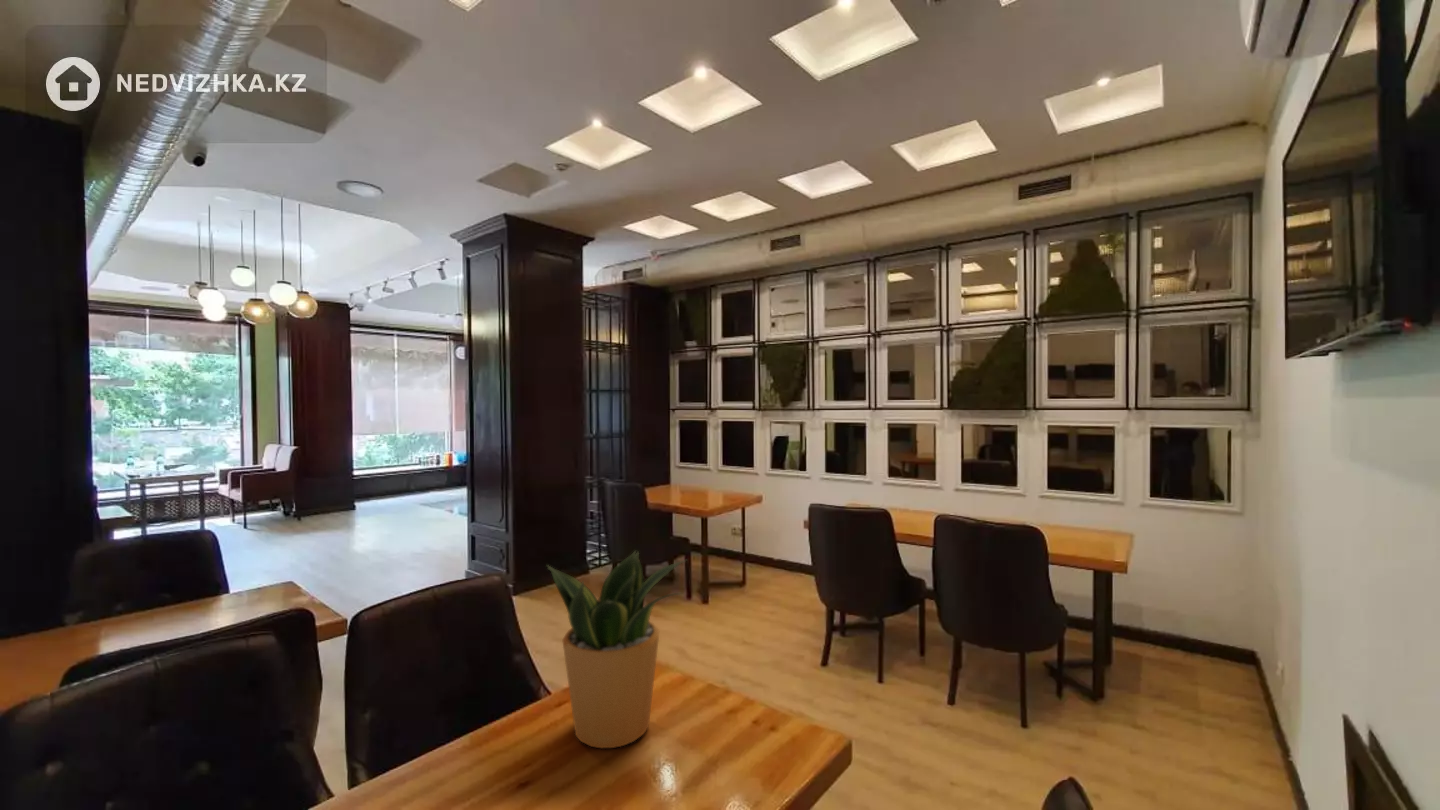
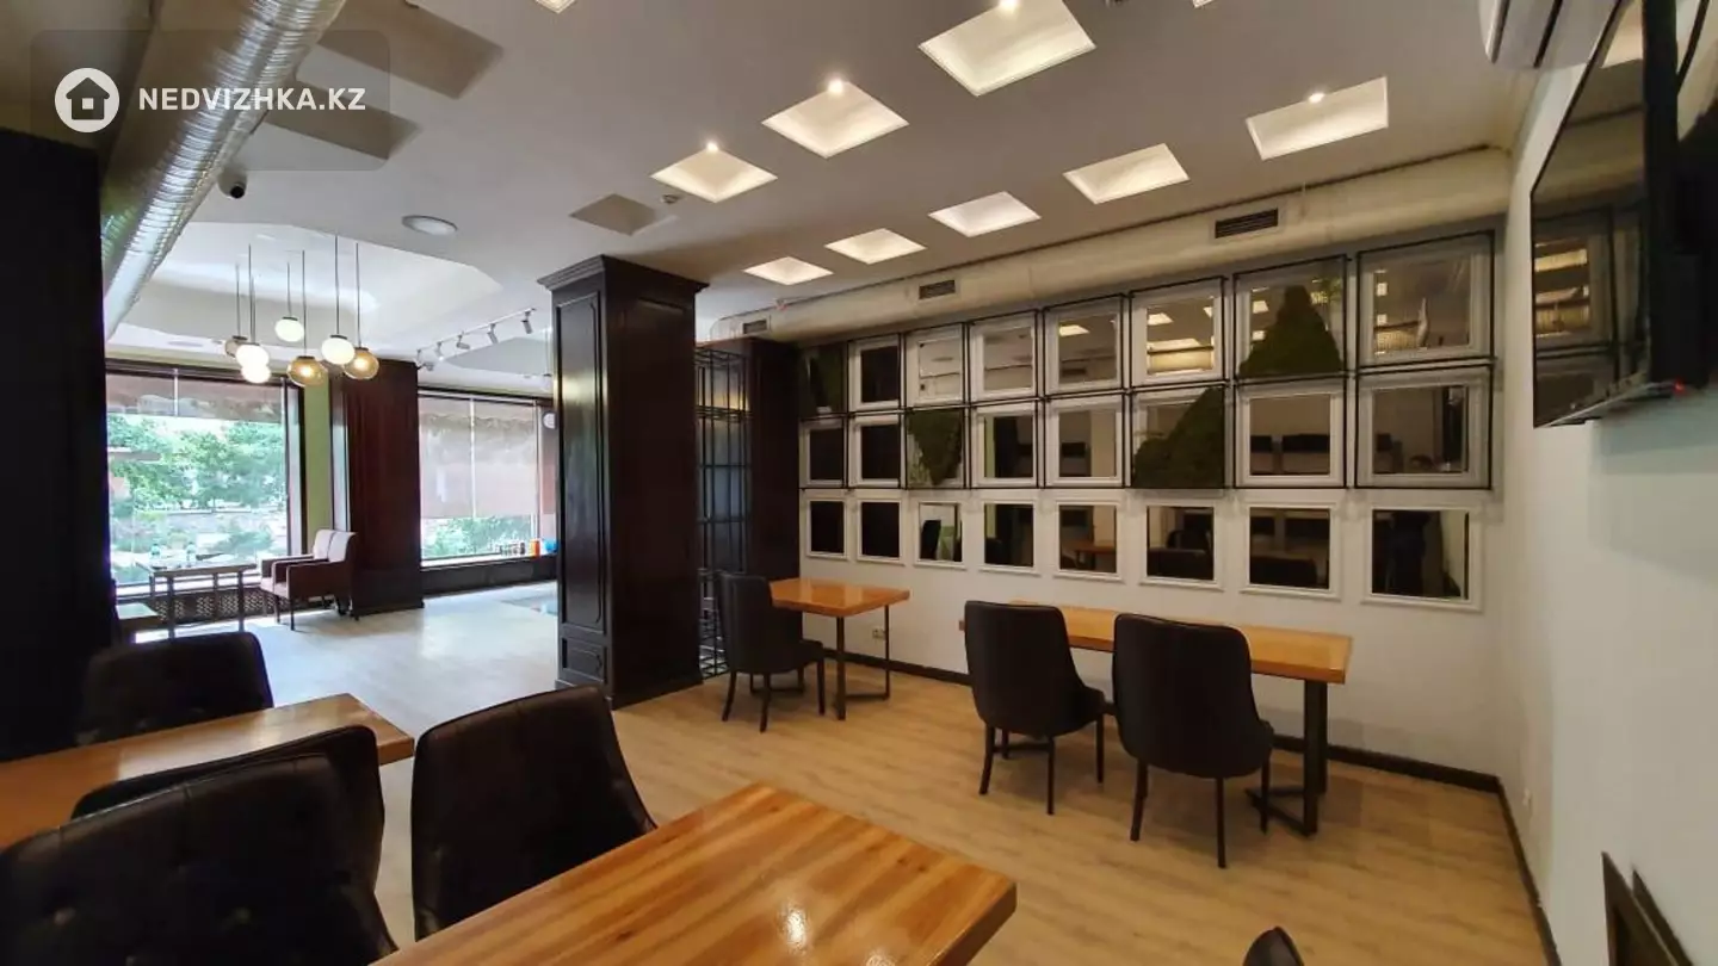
- potted plant [545,549,689,749]
